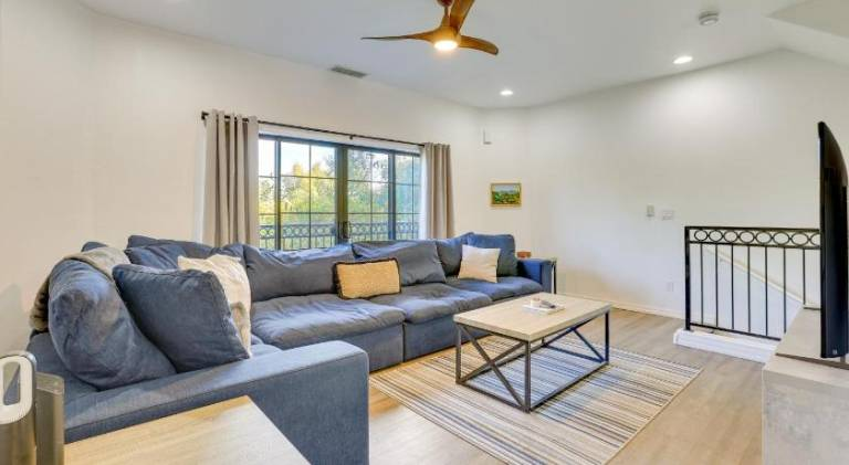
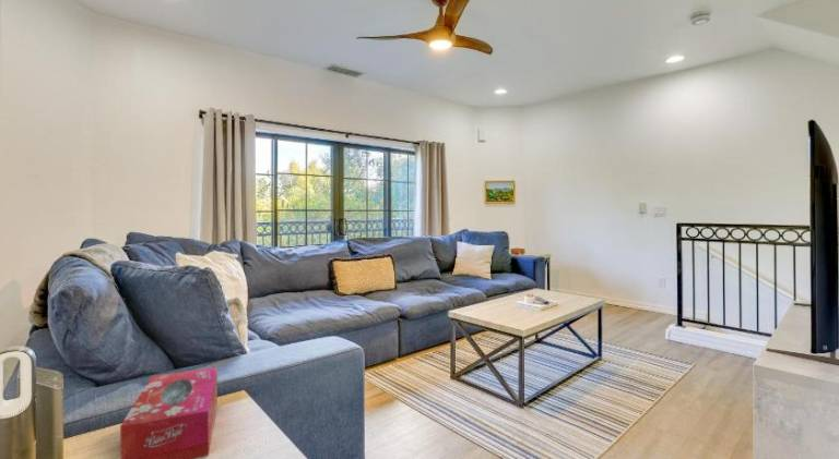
+ tissue box [119,366,218,459]
